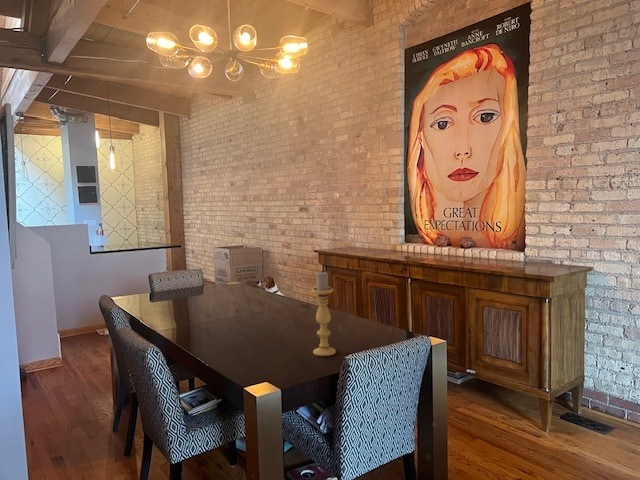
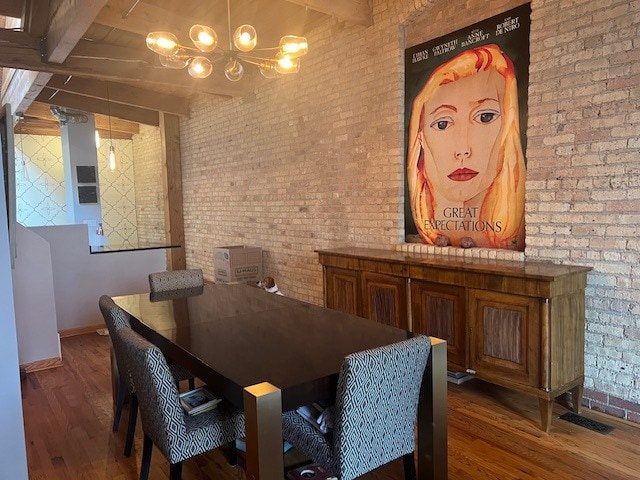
- candle holder [311,271,337,357]
